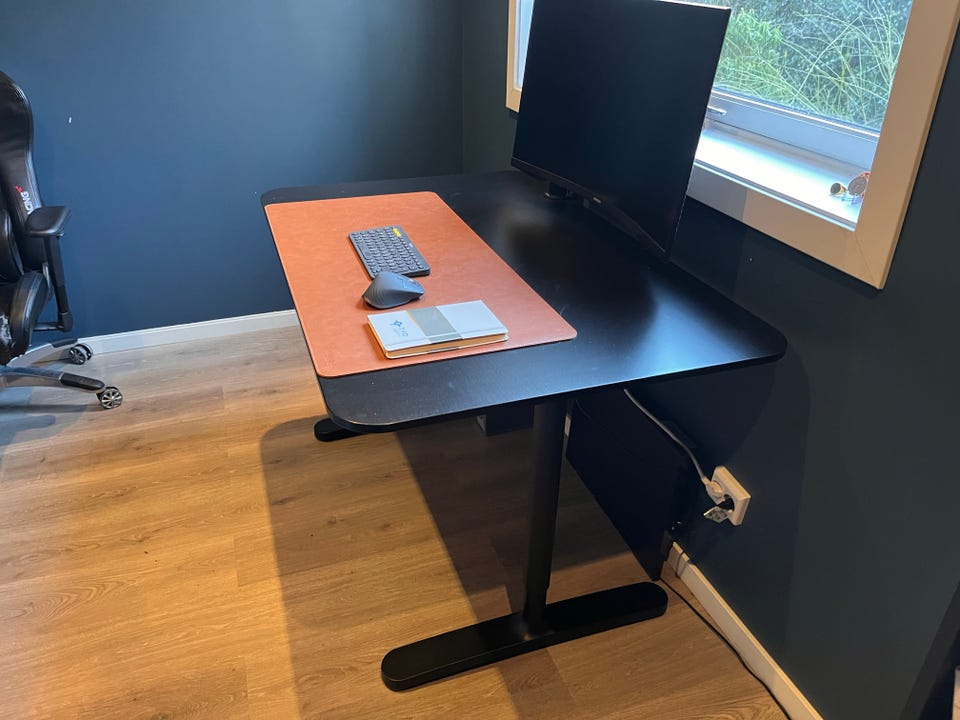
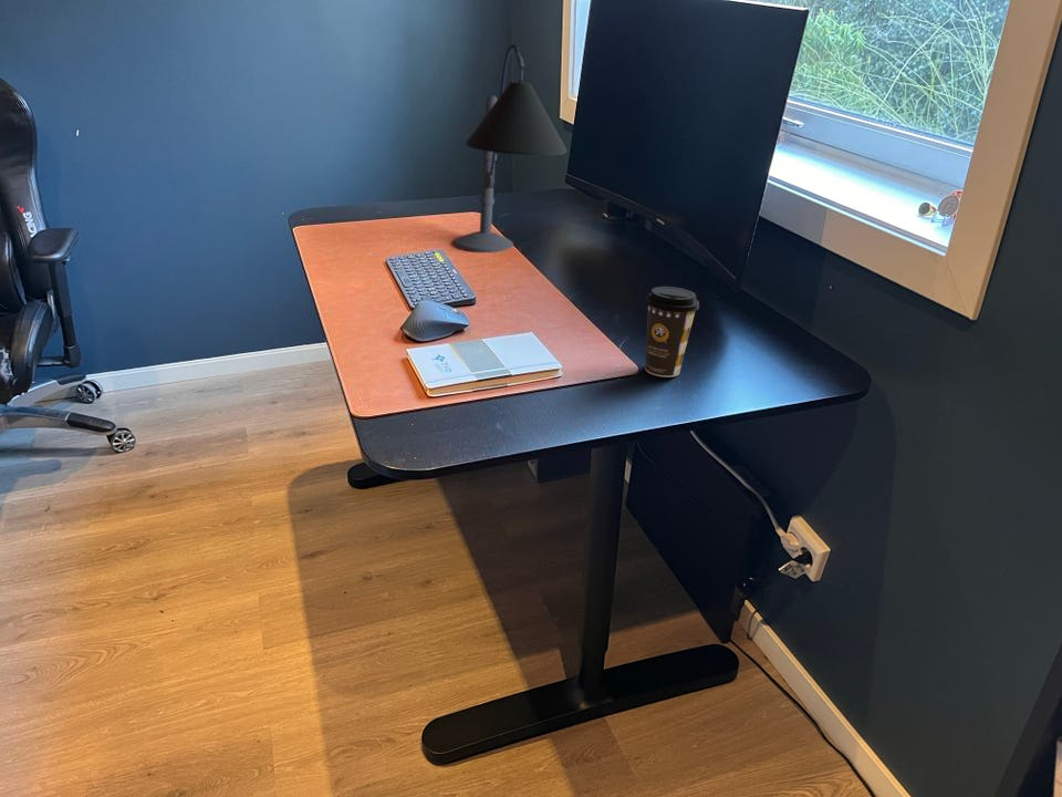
+ coffee cup [644,286,700,379]
+ desk lamp [454,43,568,253]
